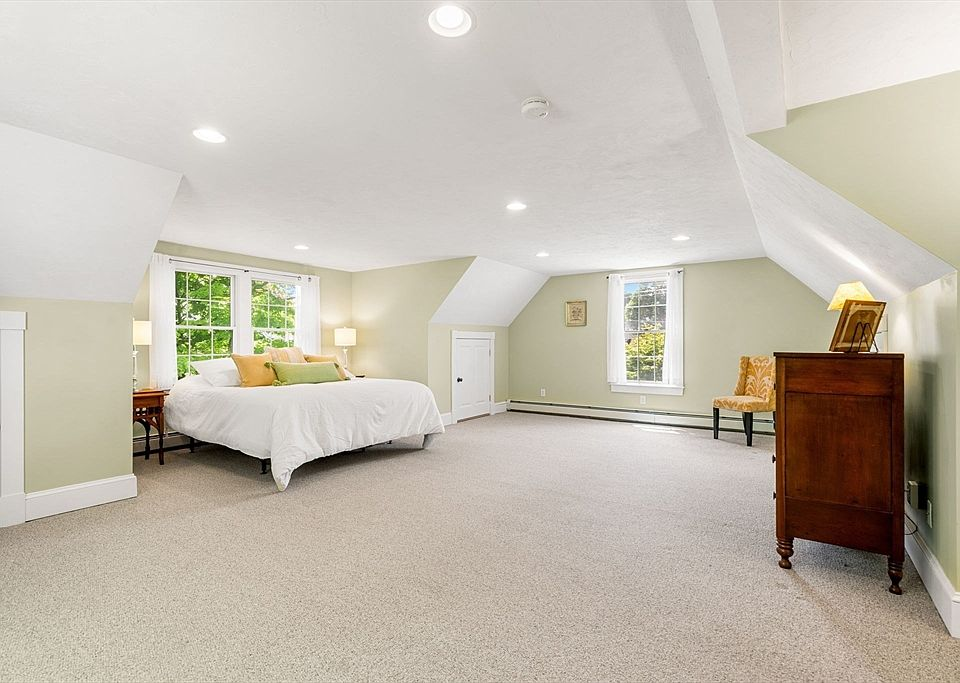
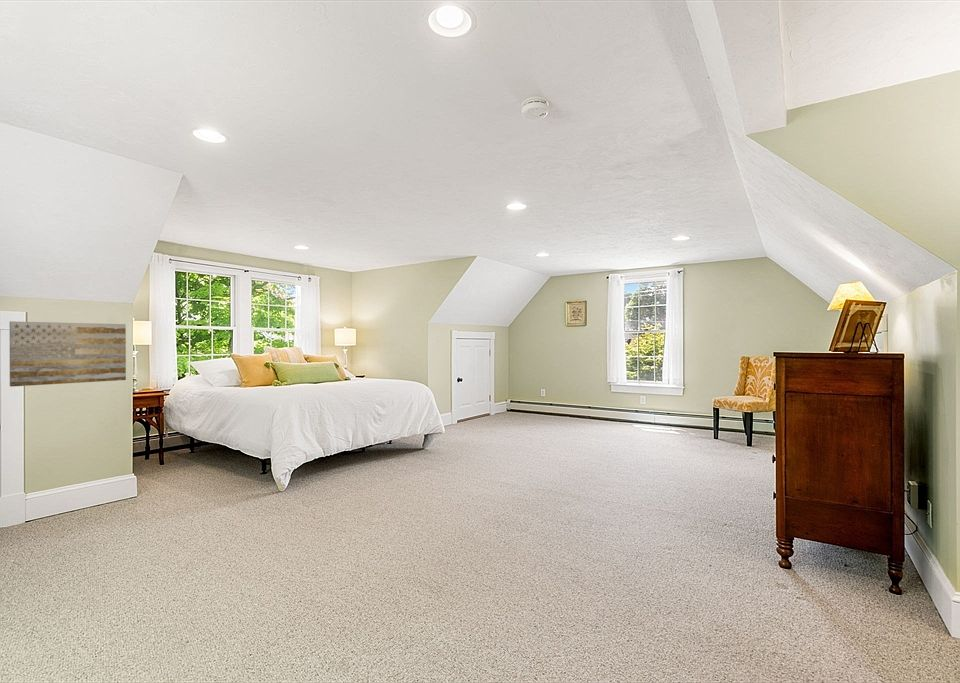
+ wall art [9,320,127,388]
